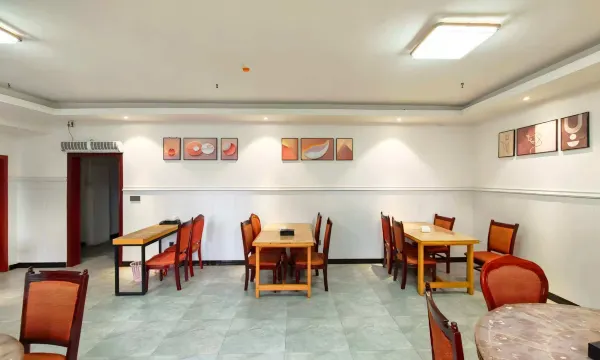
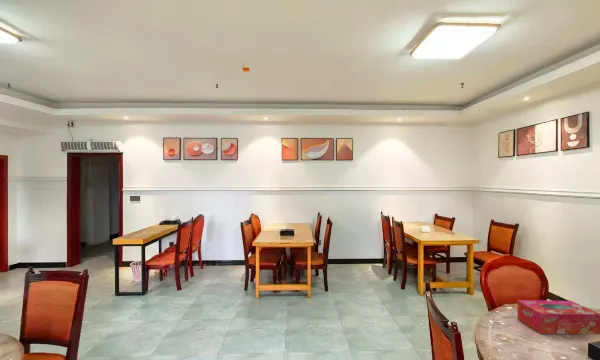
+ tissue box [516,299,600,335]
